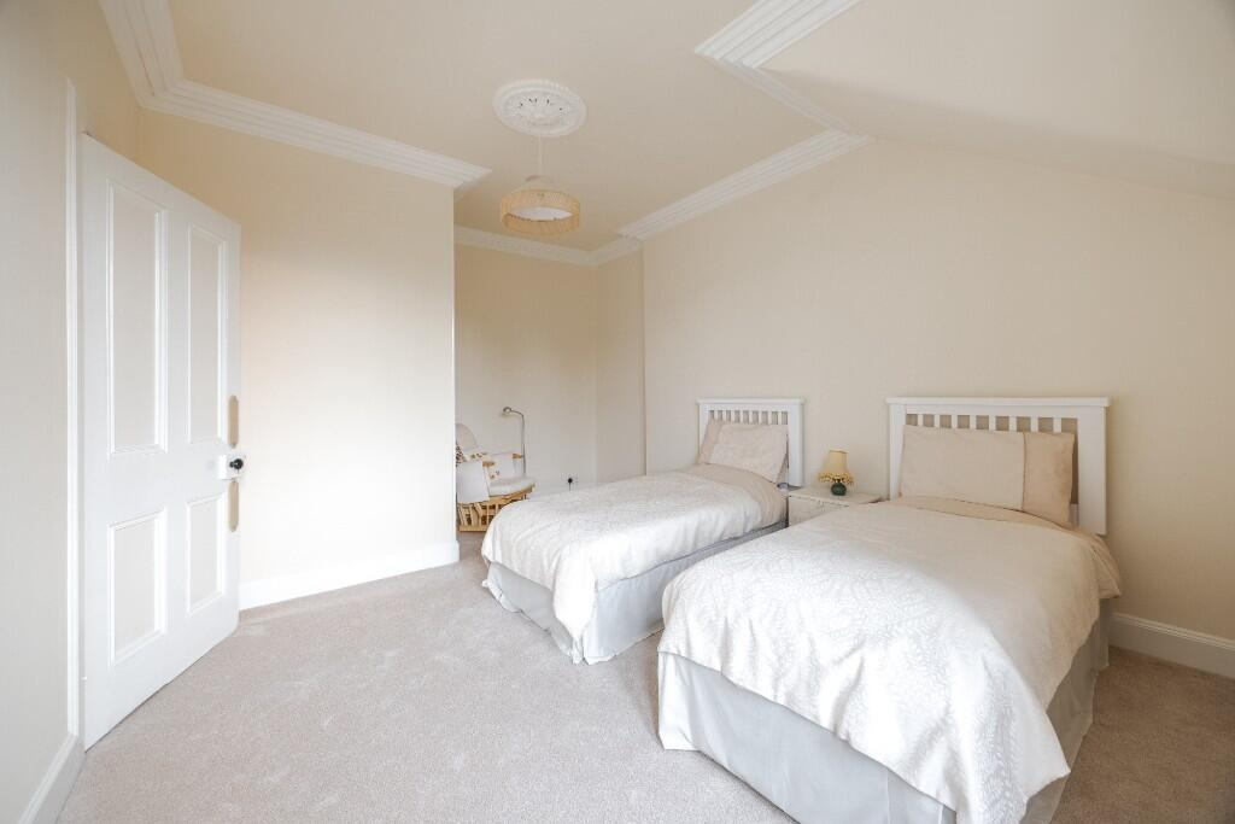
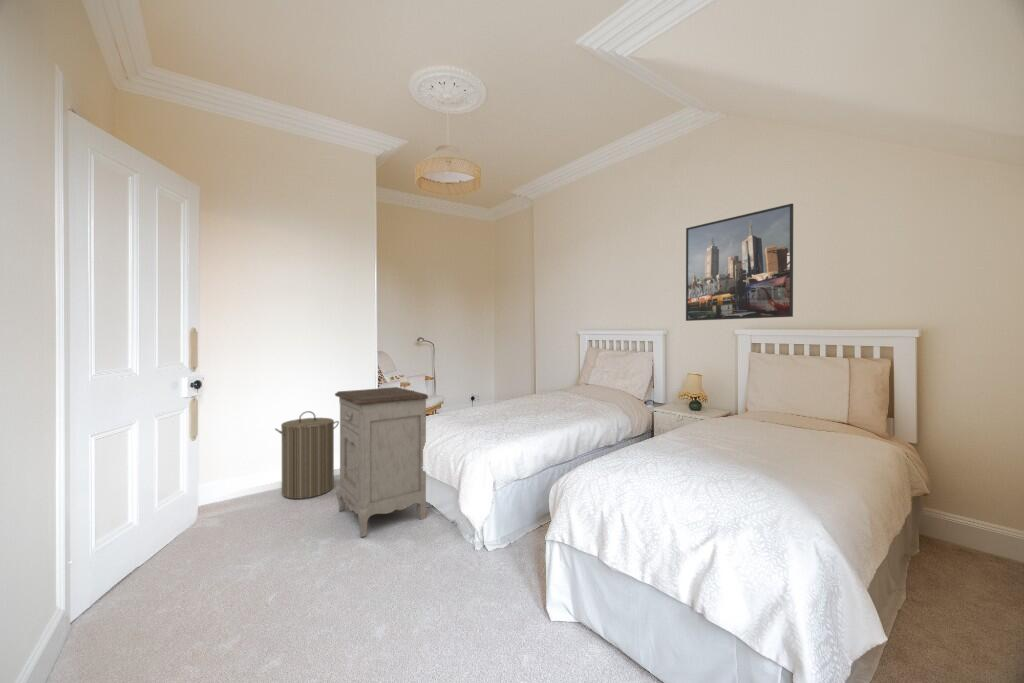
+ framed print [685,203,794,322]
+ laundry hamper [274,410,340,500]
+ nightstand [334,386,429,538]
